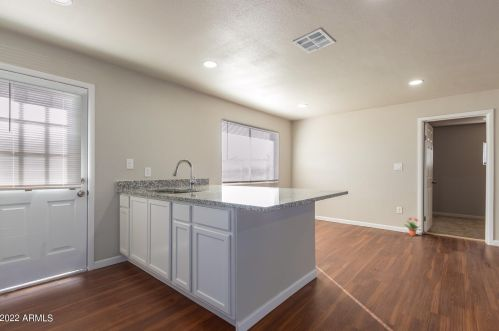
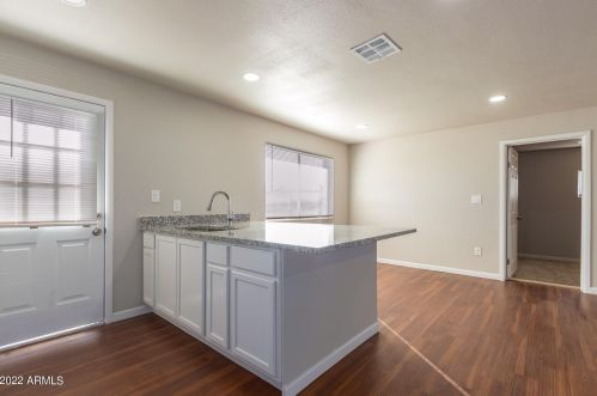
- potted plant [403,217,422,237]
